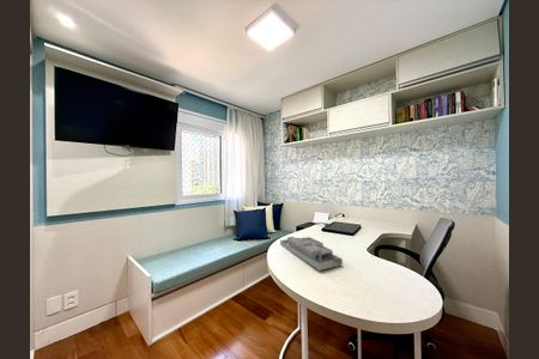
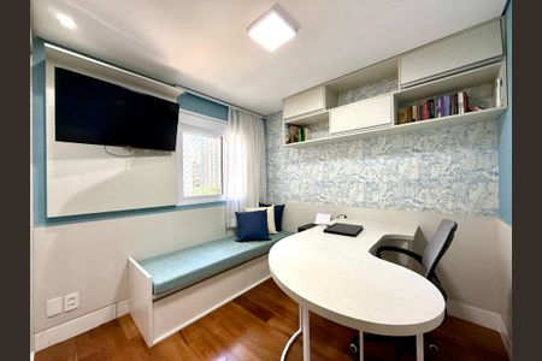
- desk organizer [279,236,344,272]
